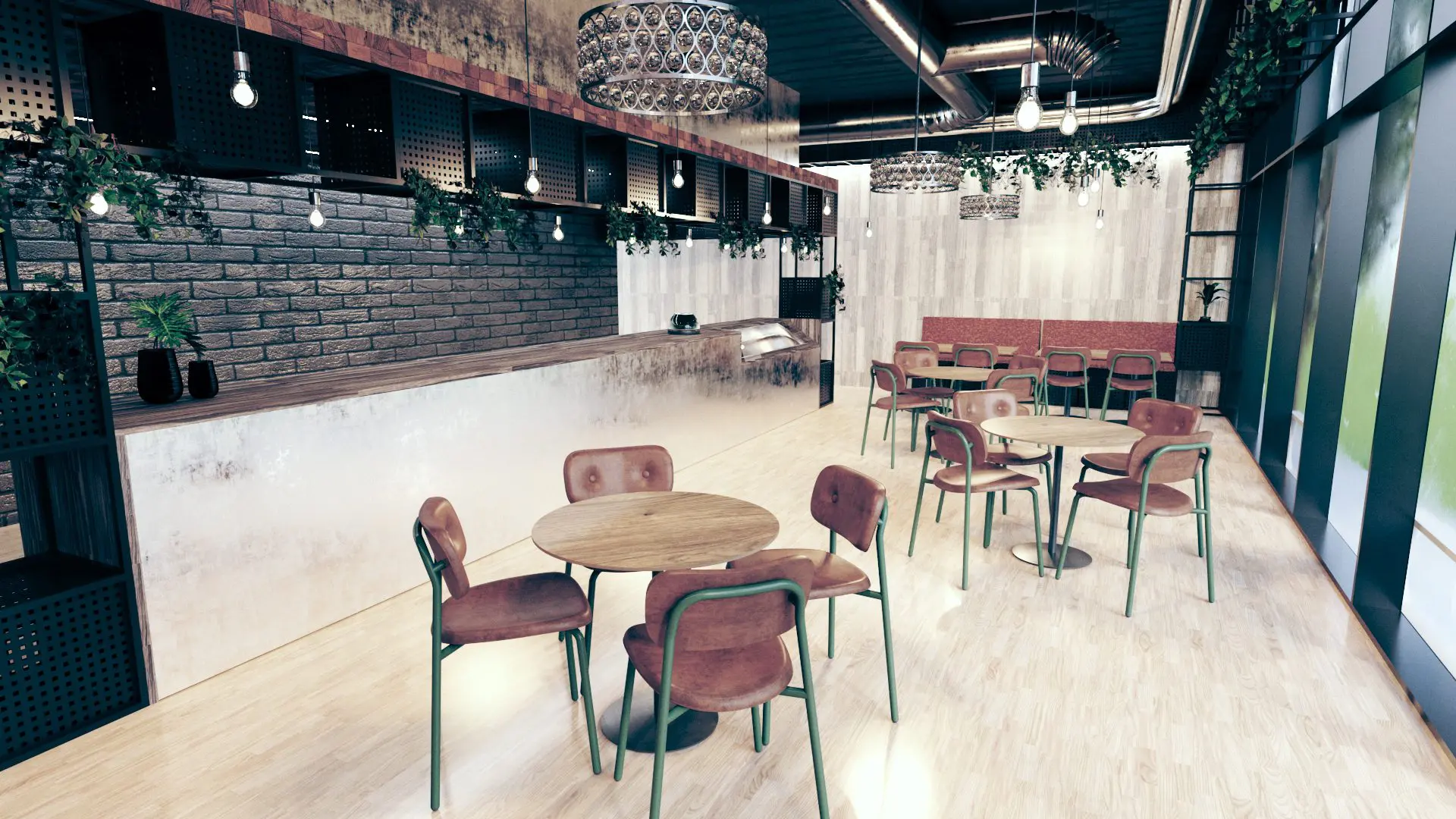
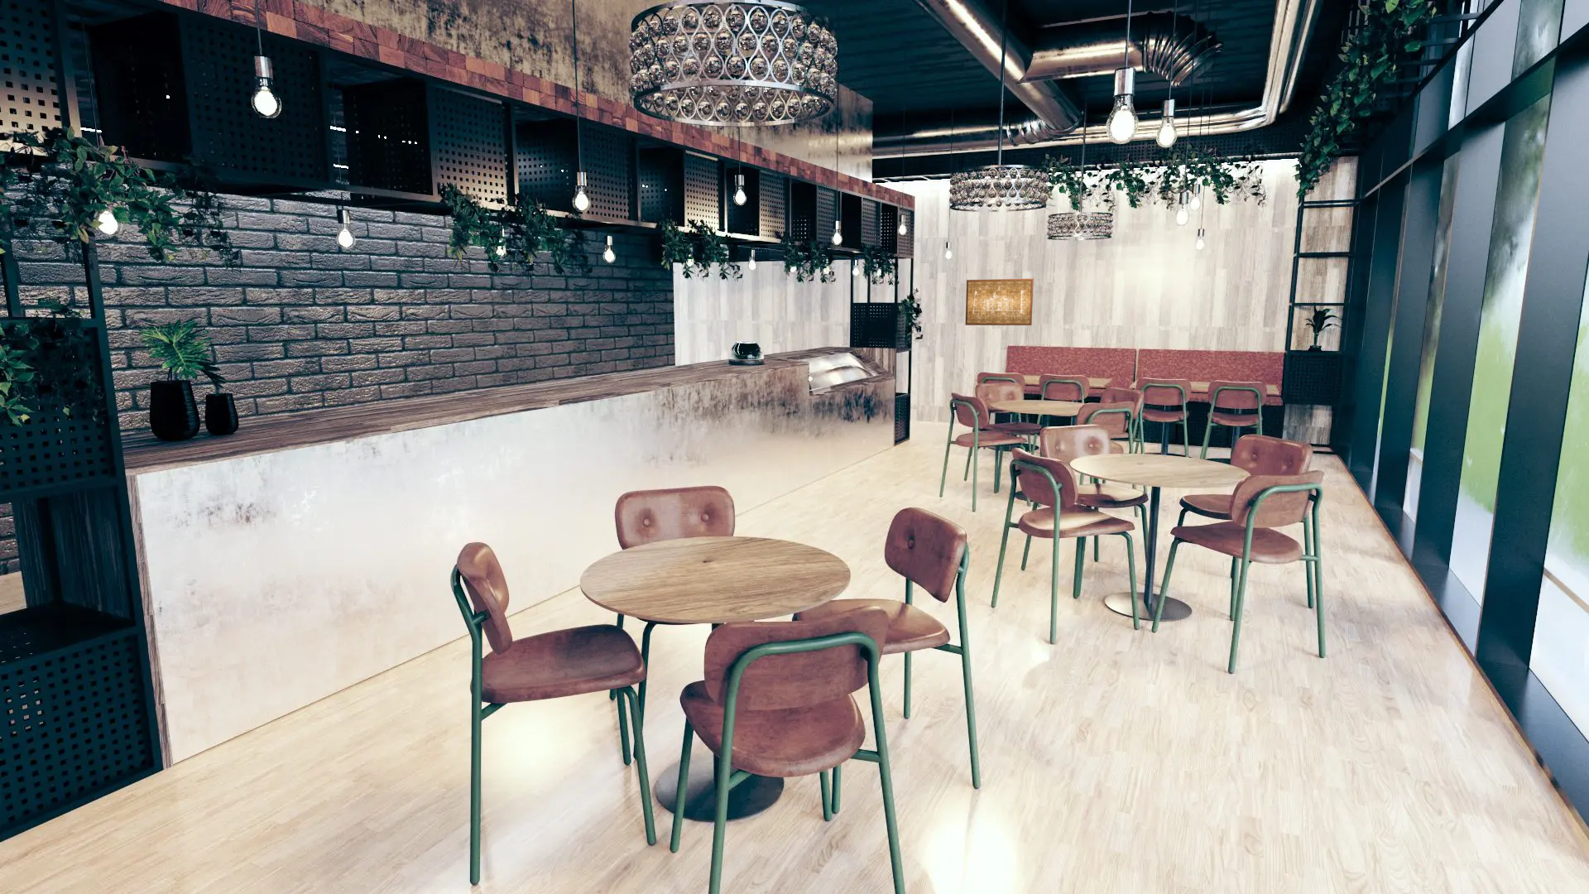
+ wall art [965,278,1035,326]
